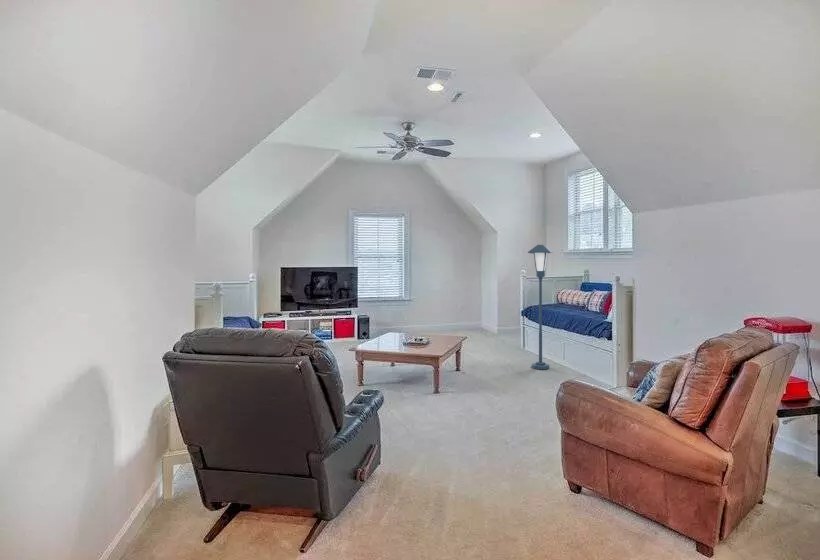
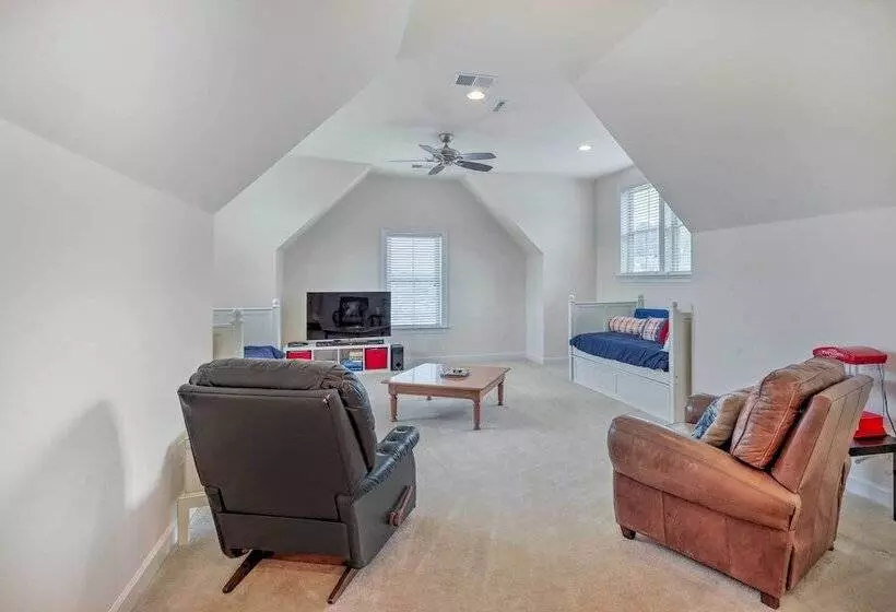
- floor lamp [527,244,554,370]
